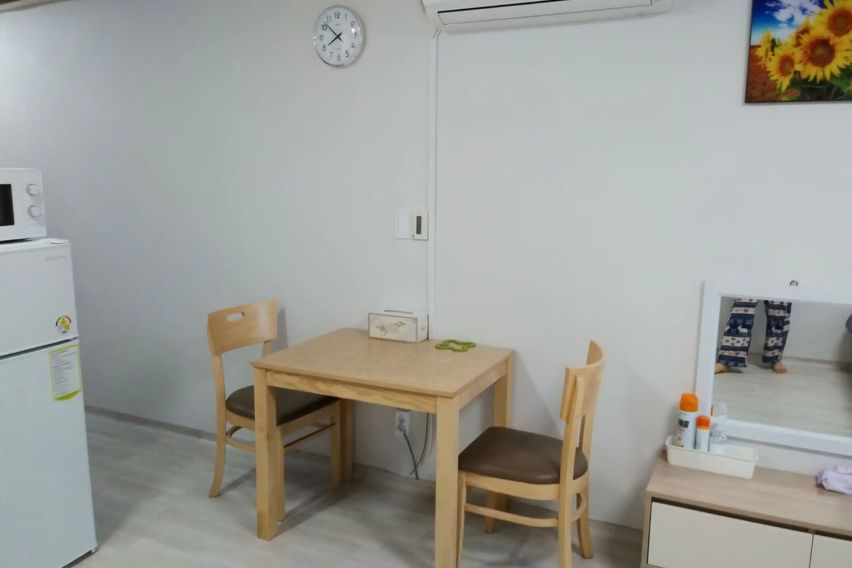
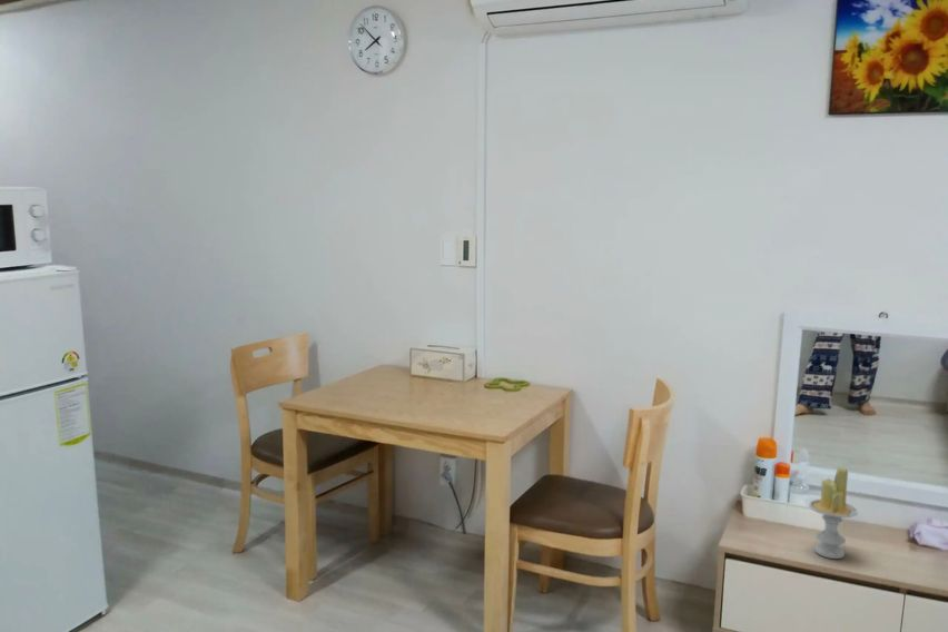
+ candle [808,466,859,560]
